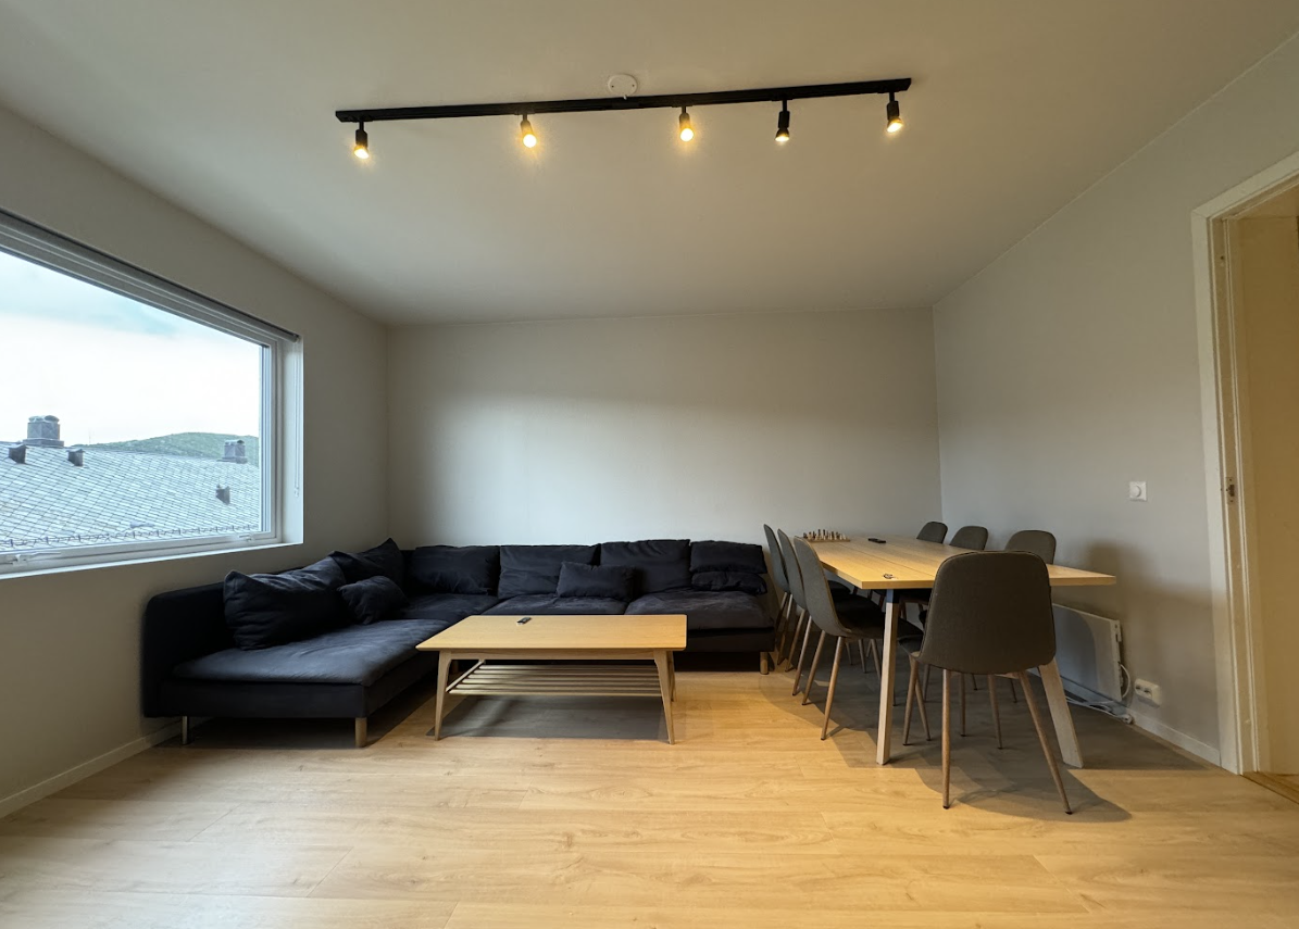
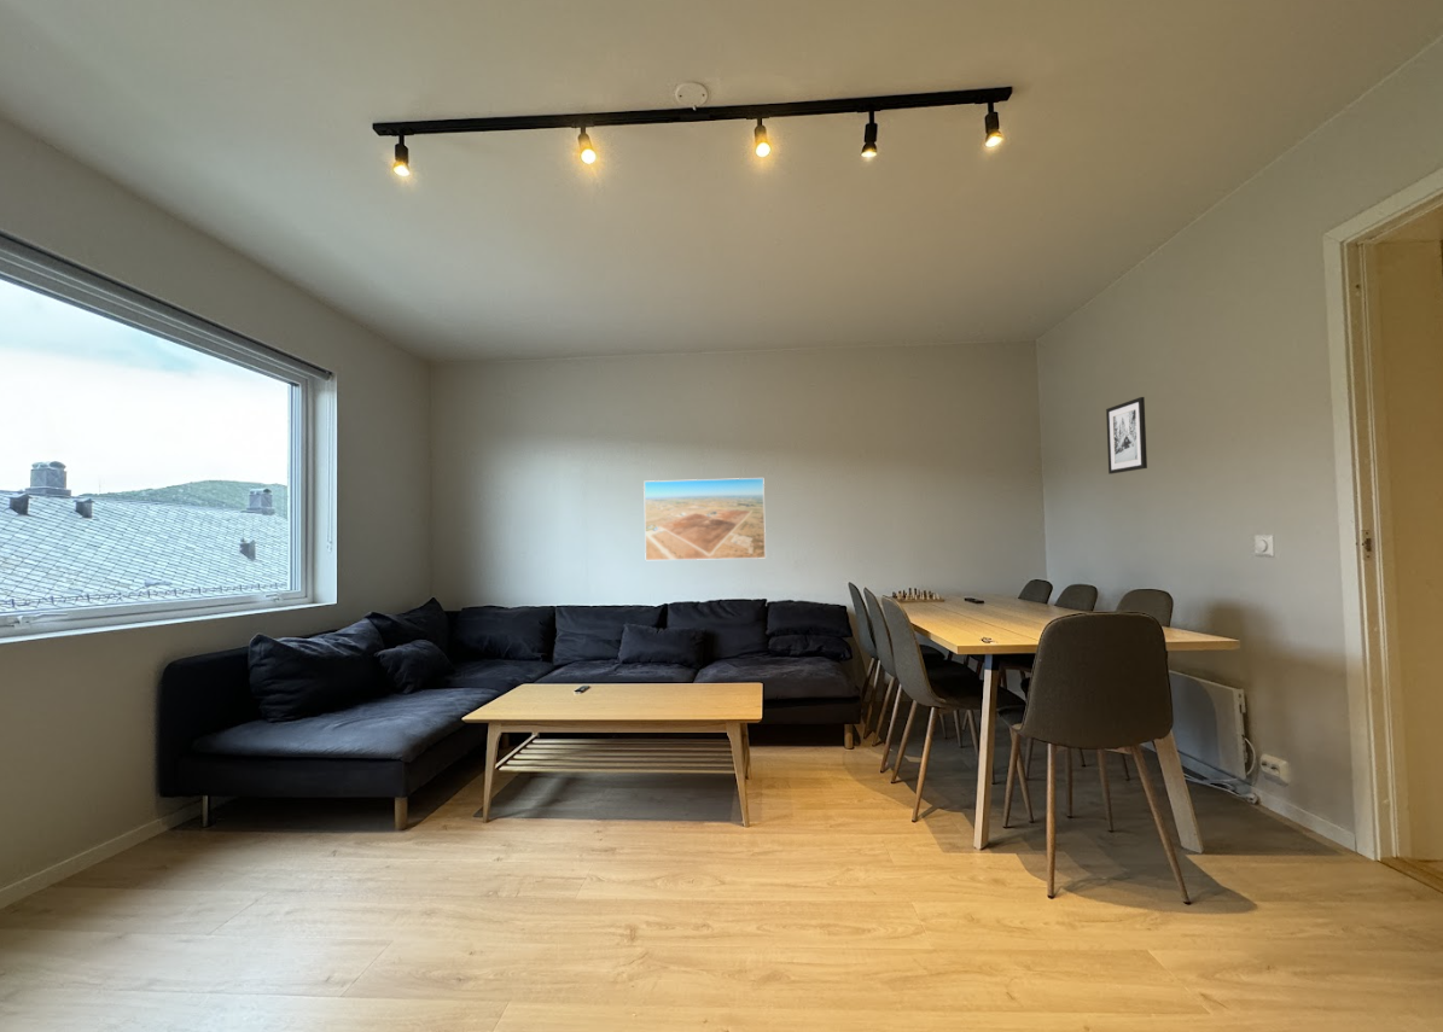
+ wall art [1105,396,1148,476]
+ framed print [642,477,767,561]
